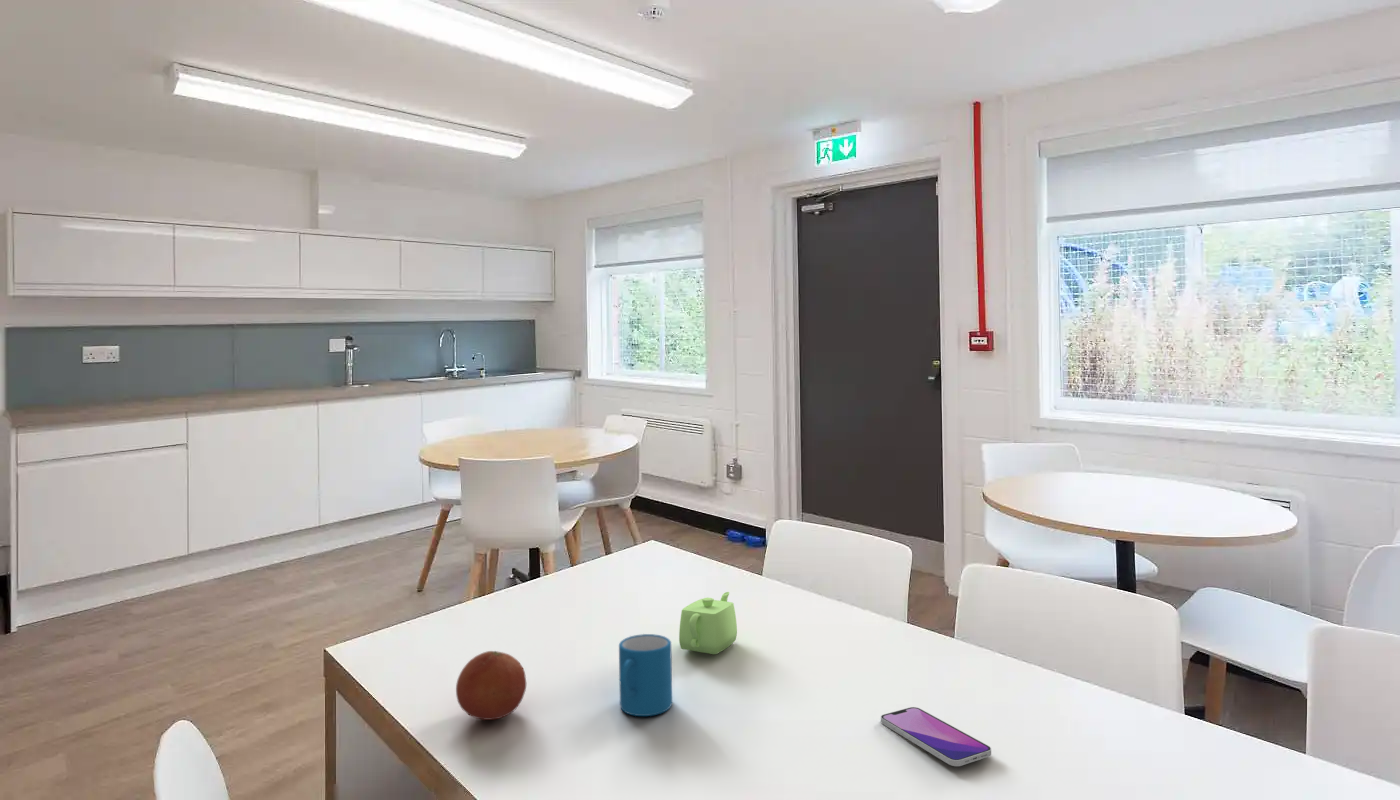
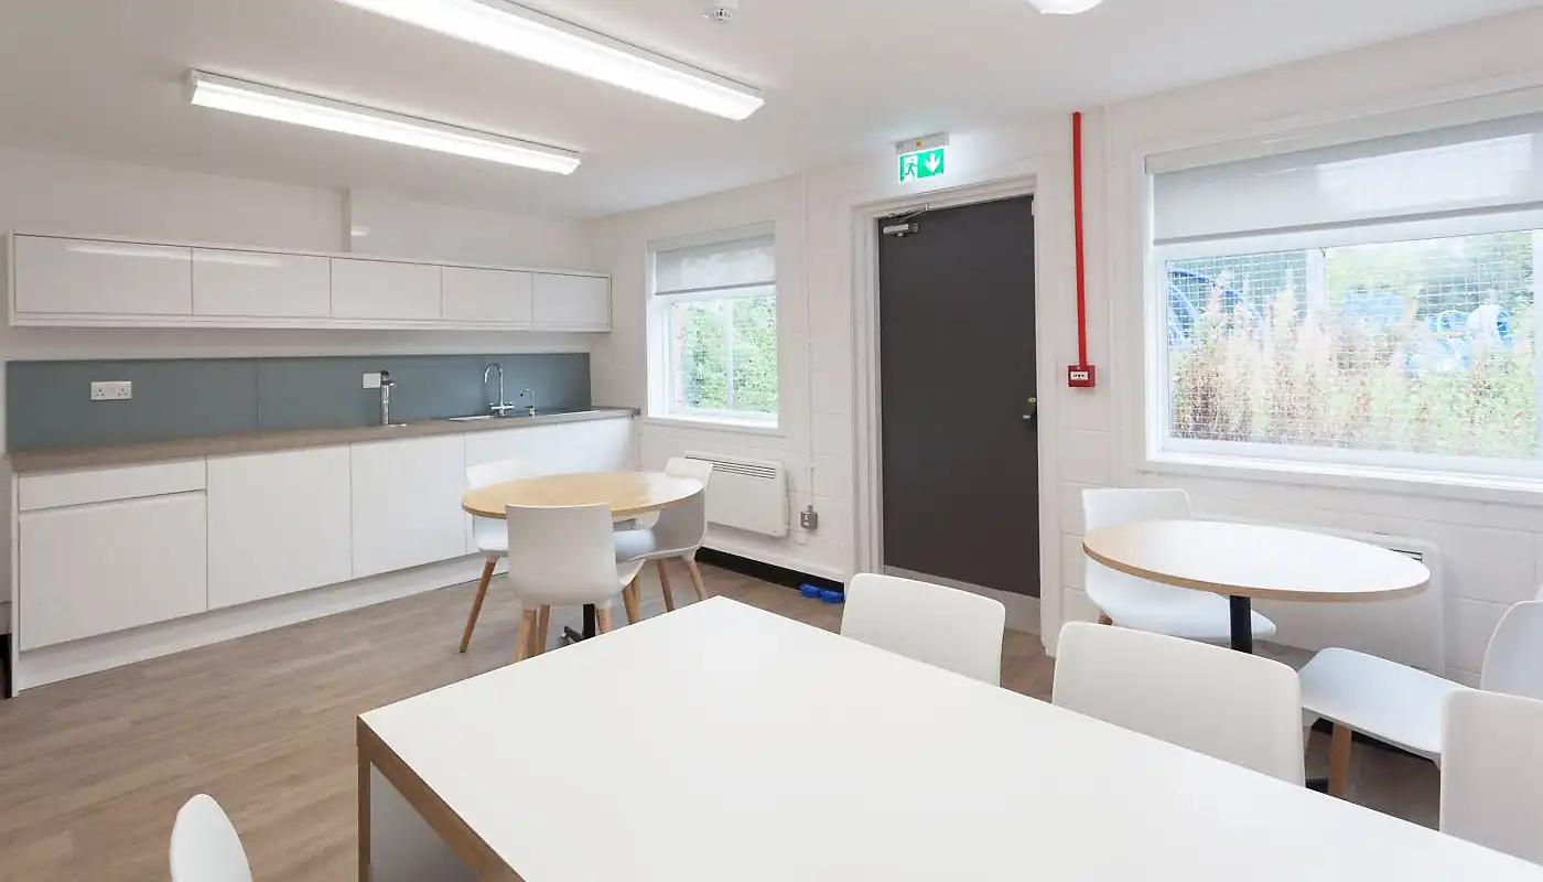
- fruit [455,650,527,721]
- teapot [678,591,738,655]
- smartphone [880,706,992,767]
- mug [618,633,673,717]
